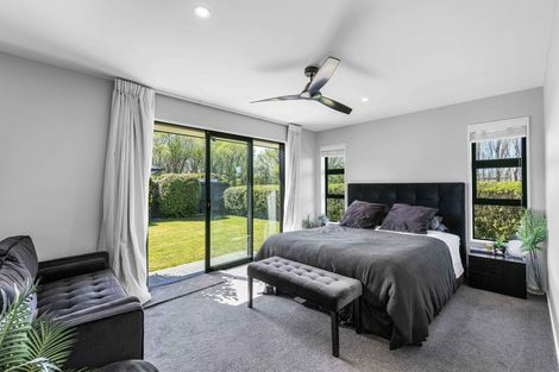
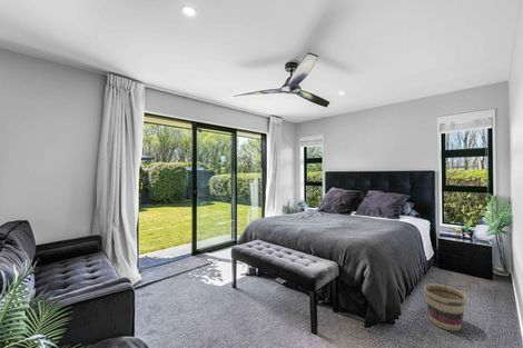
+ basket [423,282,467,332]
